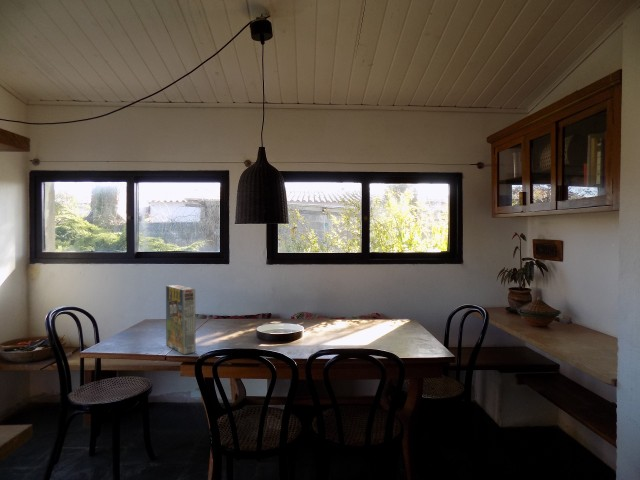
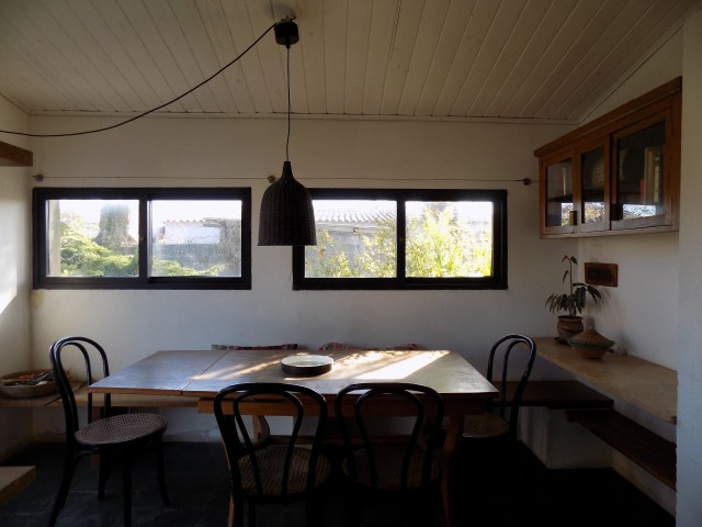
- cereal box [165,284,197,356]
